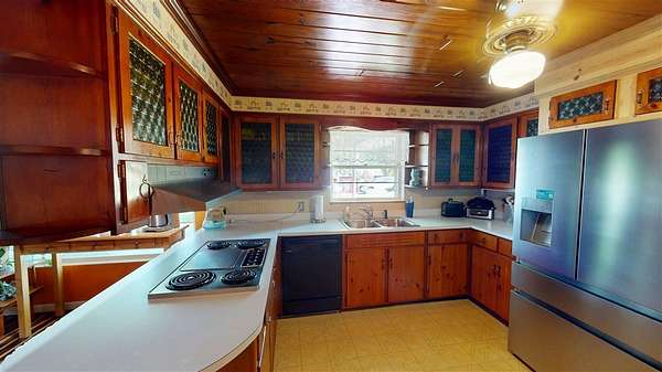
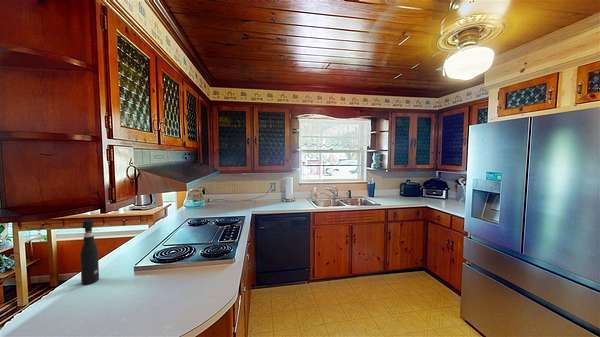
+ pepper grinder [79,219,100,286]
